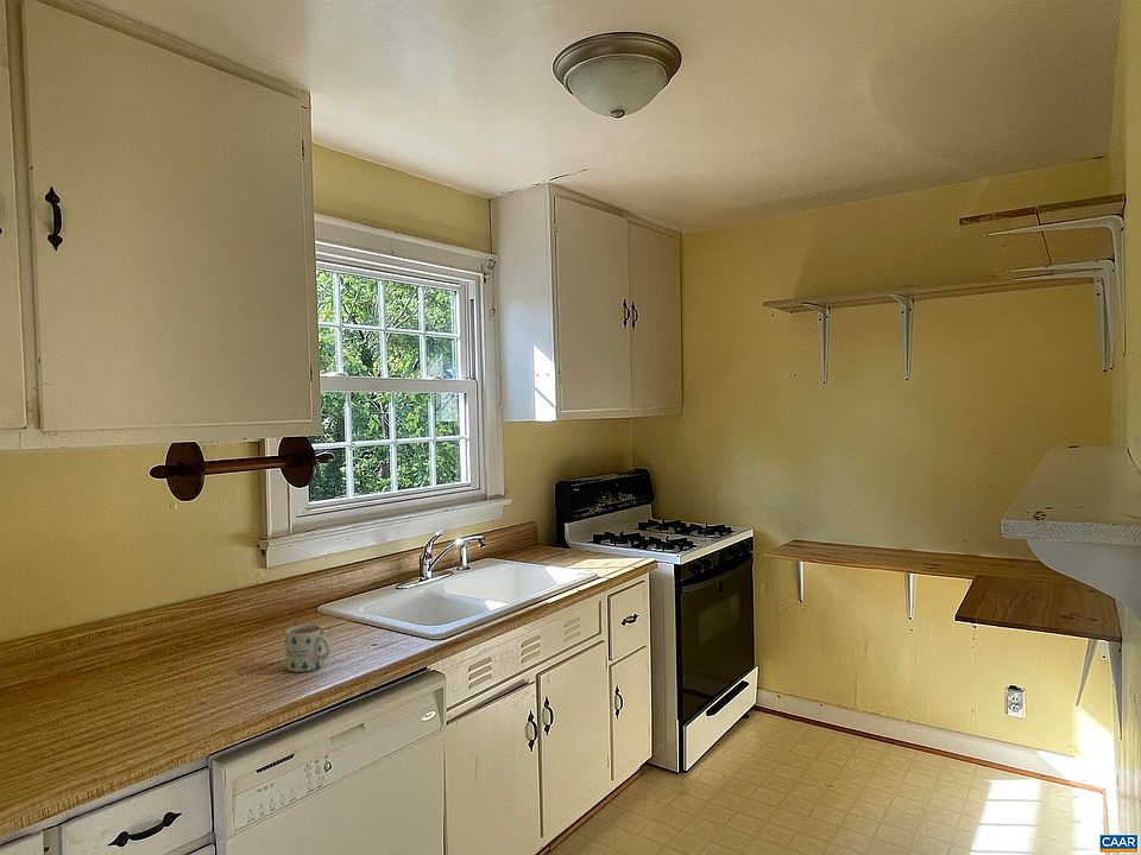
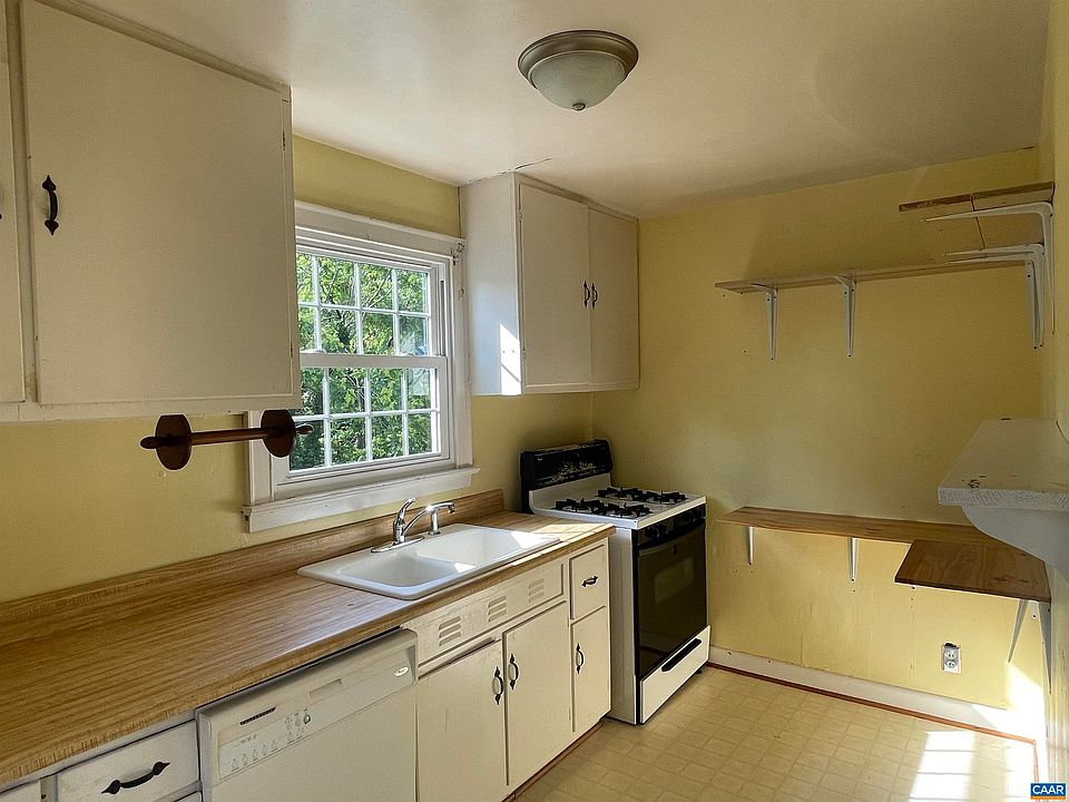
- mug [284,623,332,673]
